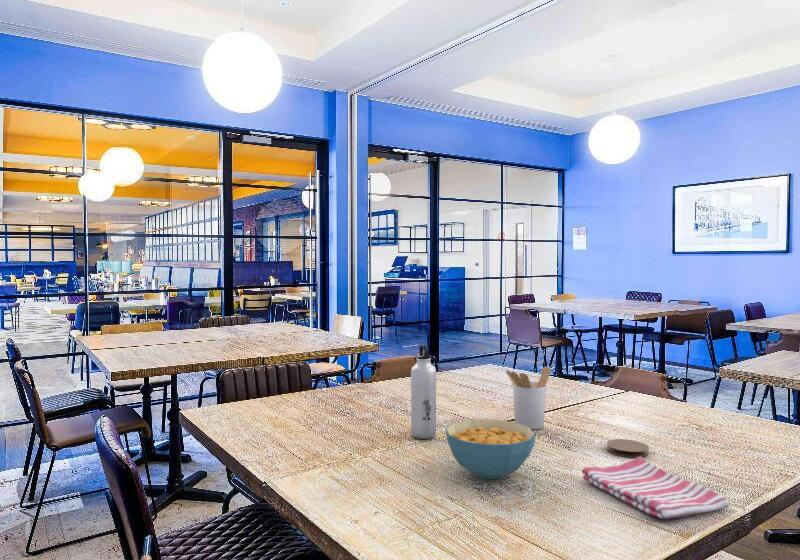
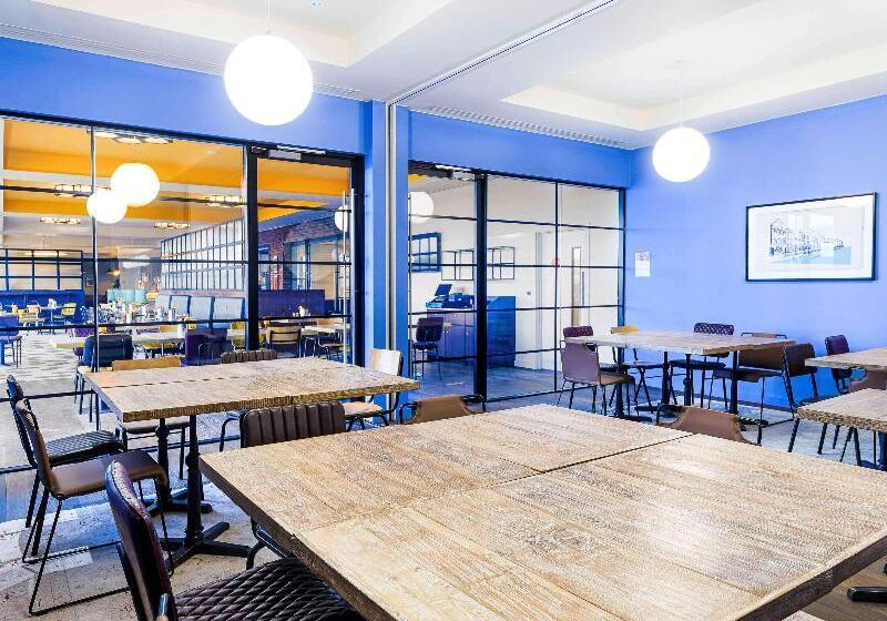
- water bottle [410,344,437,440]
- dish towel [581,457,730,520]
- cereal bowl [444,418,536,480]
- utensil holder [505,366,552,430]
- coaster [606,438,650,458]
